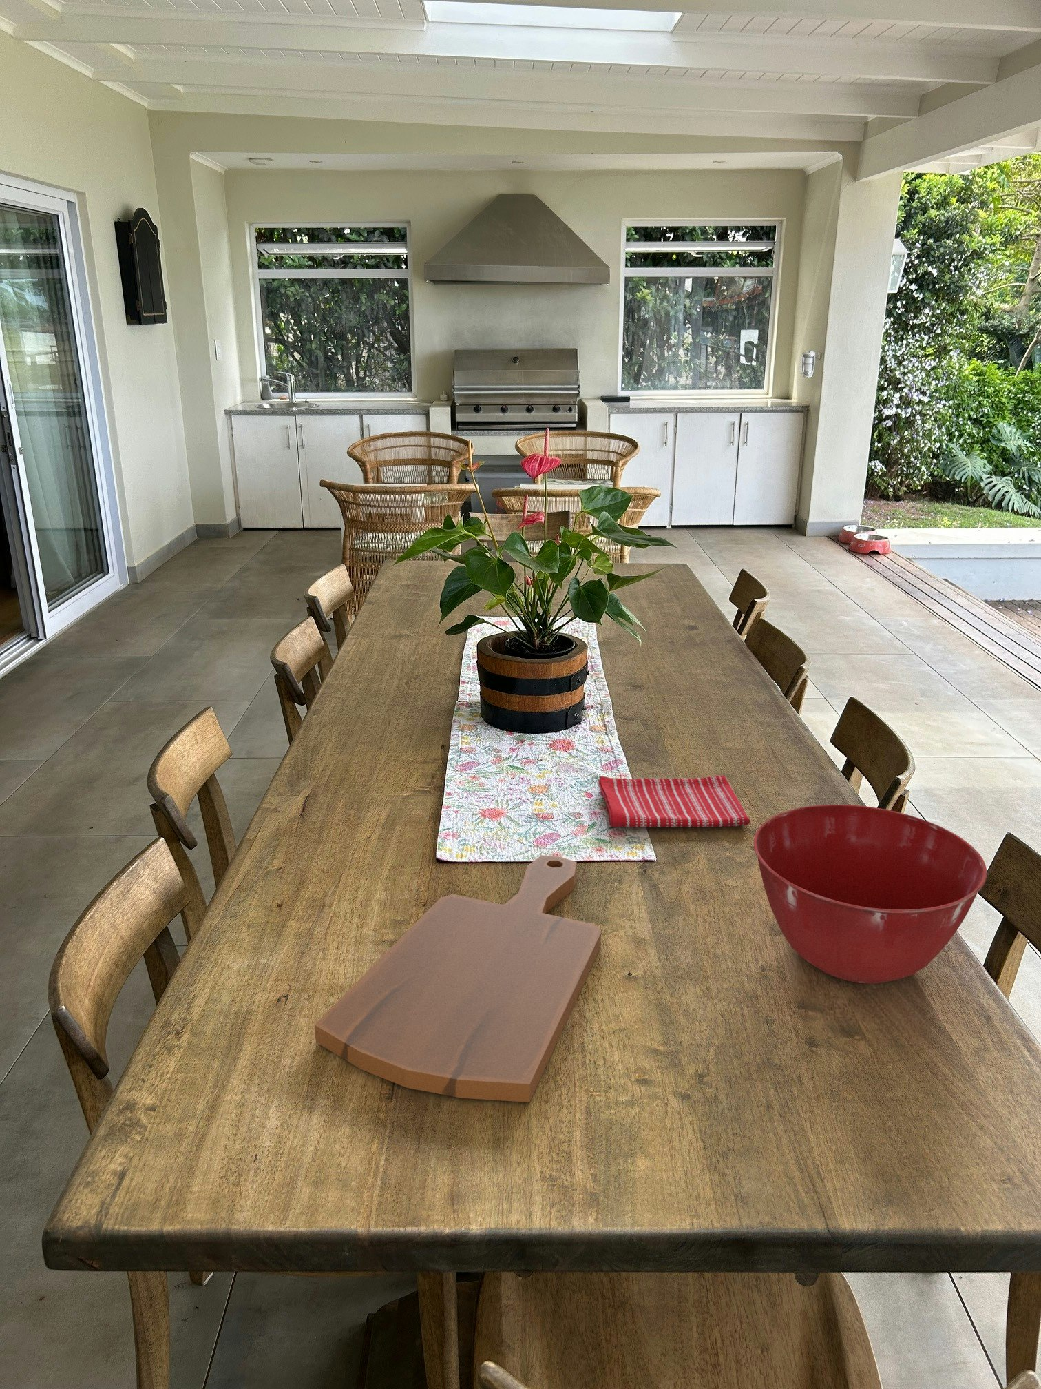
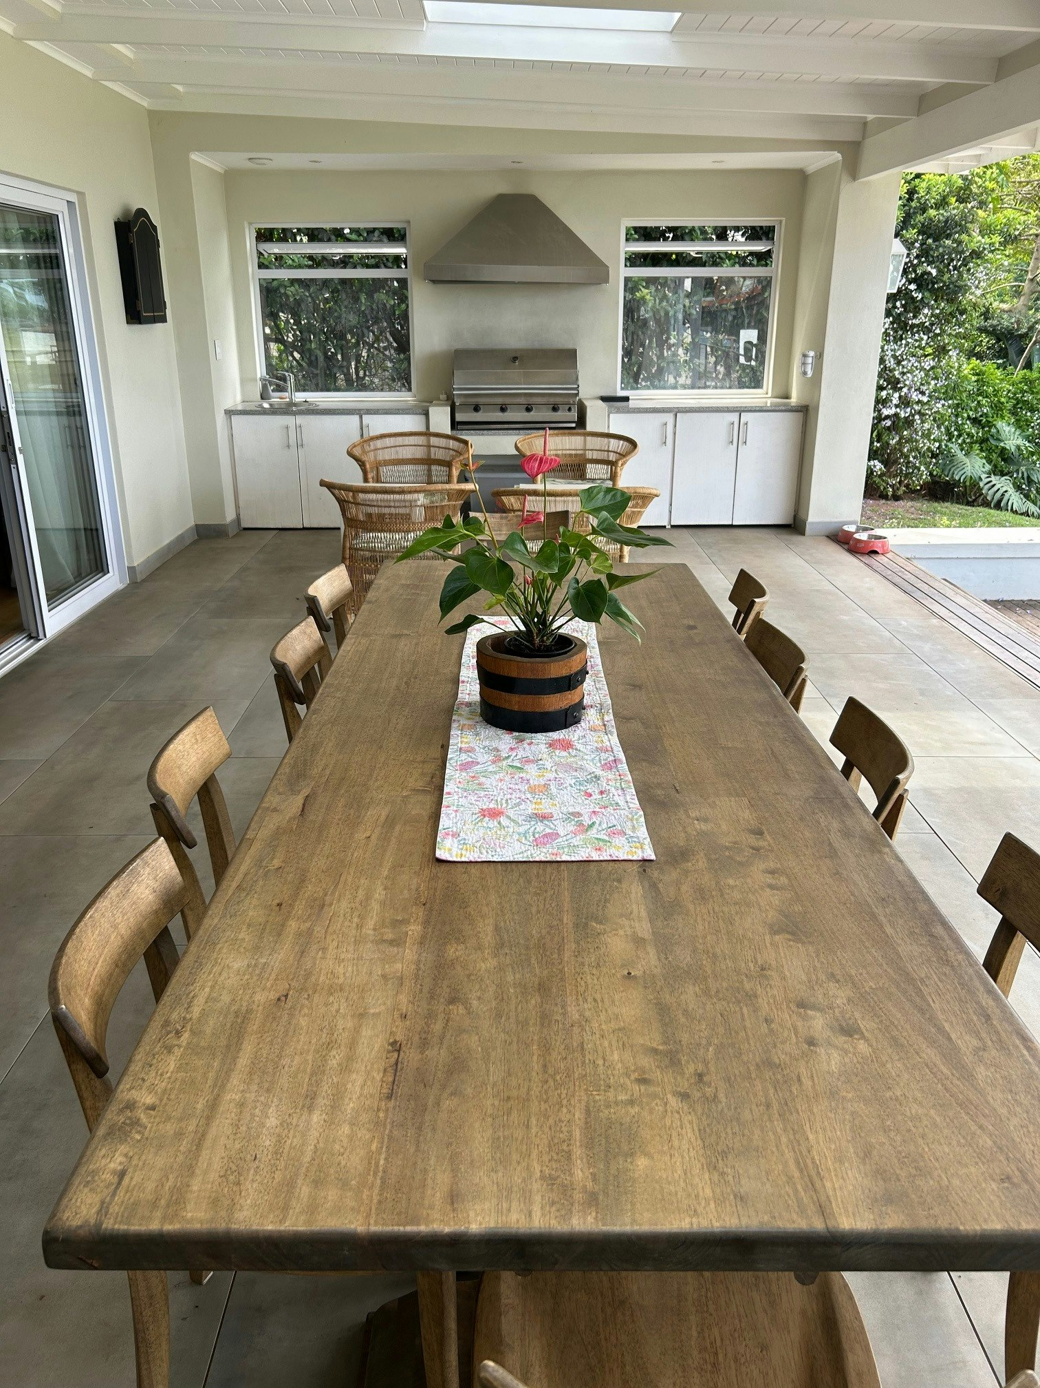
- cutting board [314,854,601,1104]
- dish towel [598,774,751,828]
- mixing bowl [752,804,987,984]
